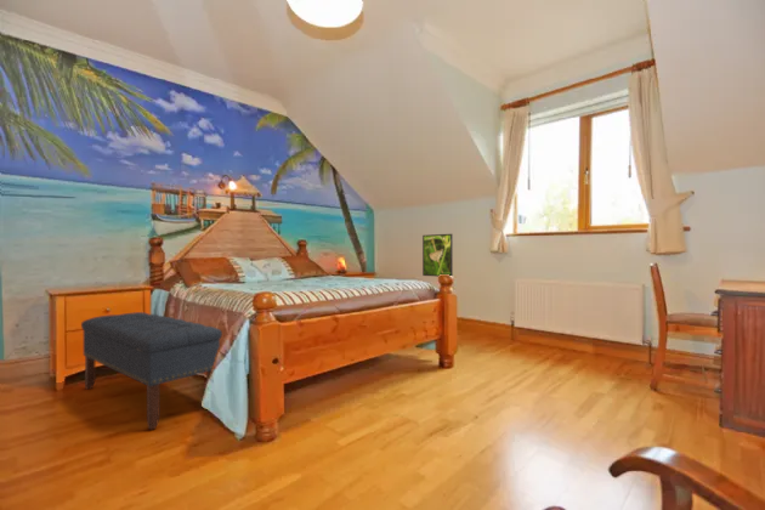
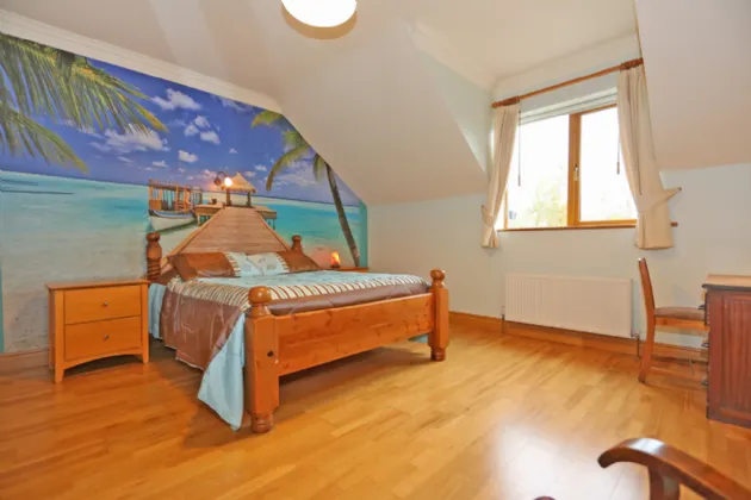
- bench [80,311,223,431]
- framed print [421,233,454,278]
